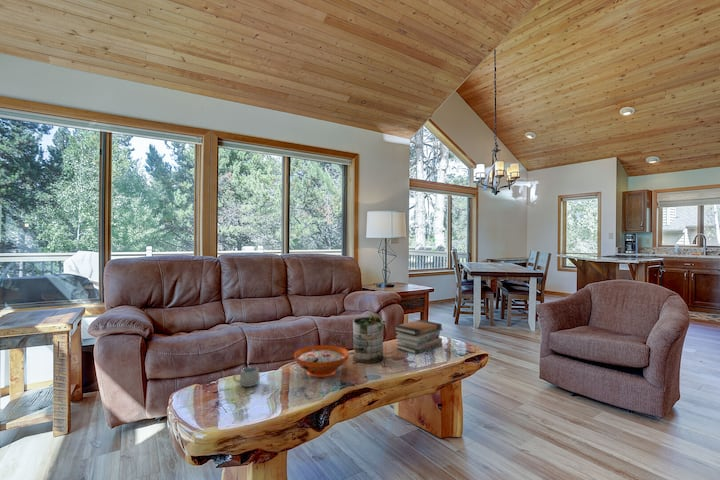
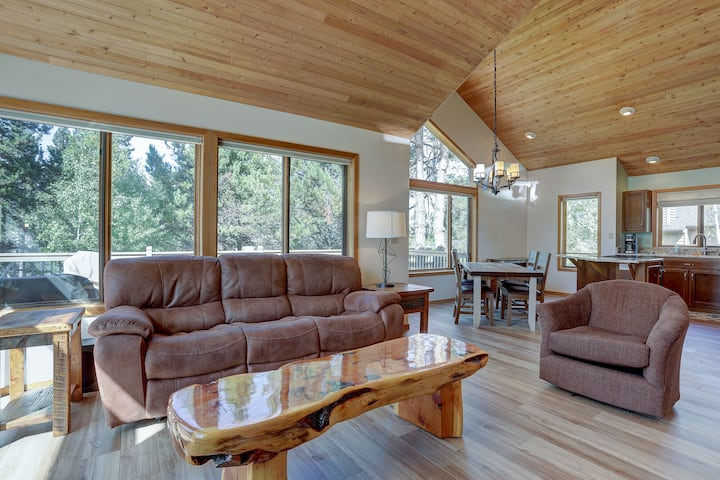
- book stack [393,319,444,355]
- potted plant [352,314,387,364]
- decorative bowl [293,344,350,378]
- mug [232,366,261,388]
